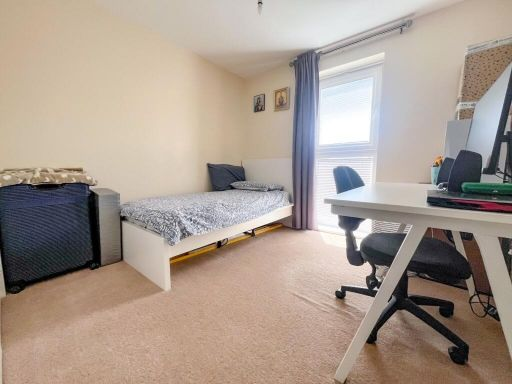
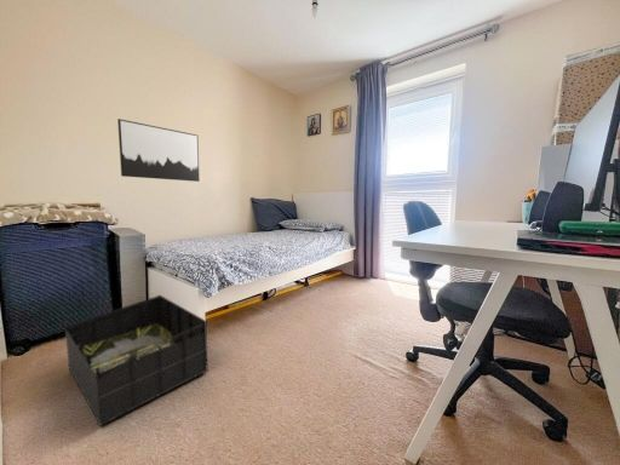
+ wall art [116,117,201,183]
+ storage bin [64,294,209,427]
